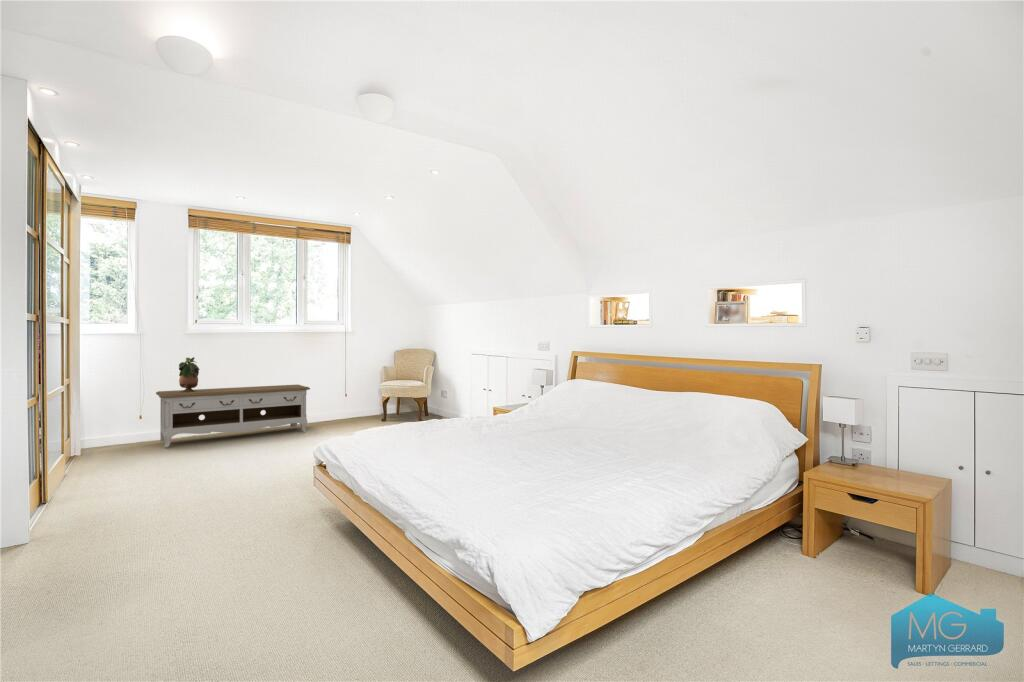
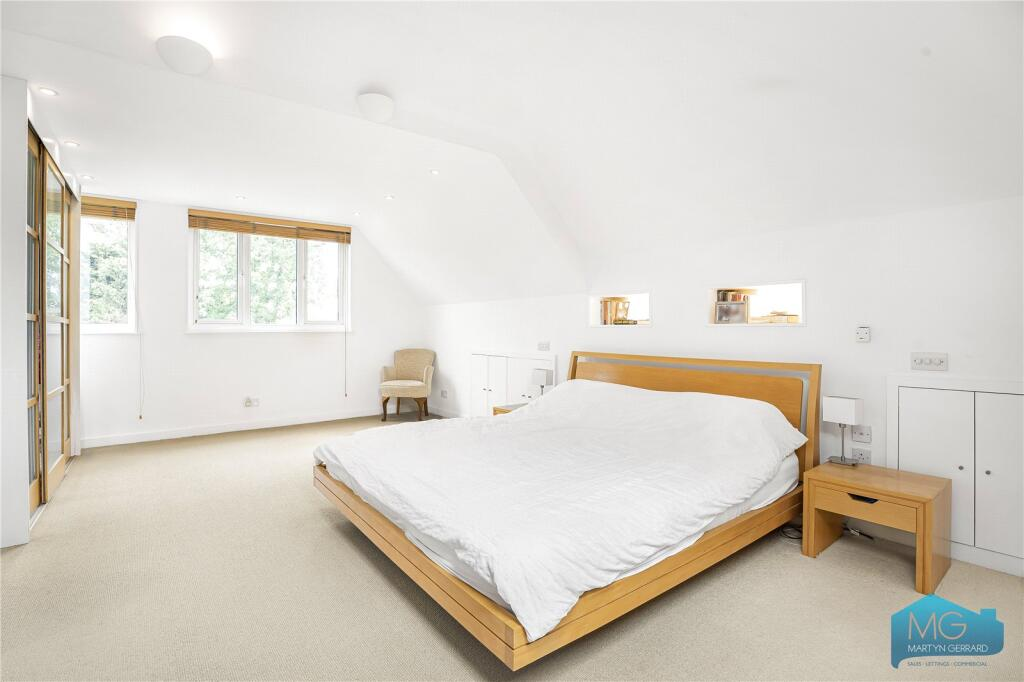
- storage bench [155,384,311,448]
- potted plant [178,356,201,392]
